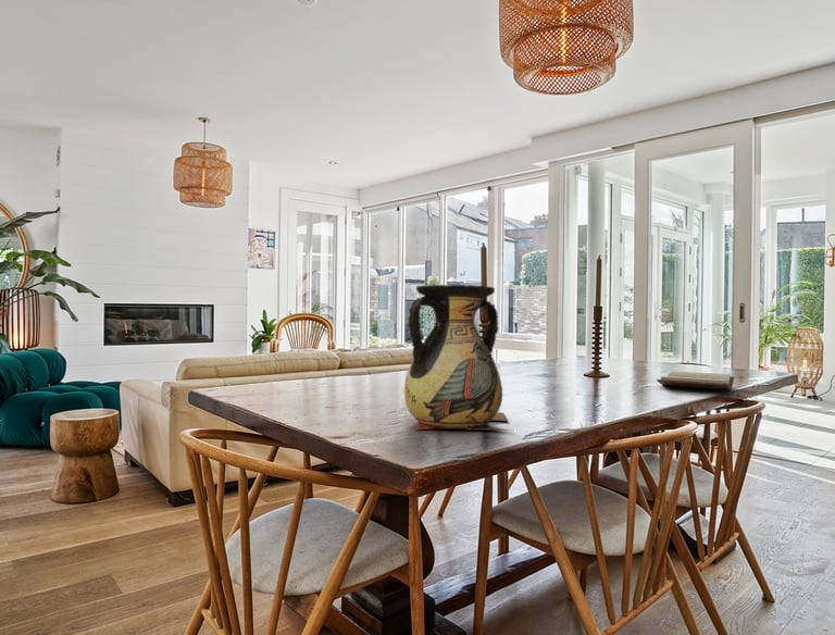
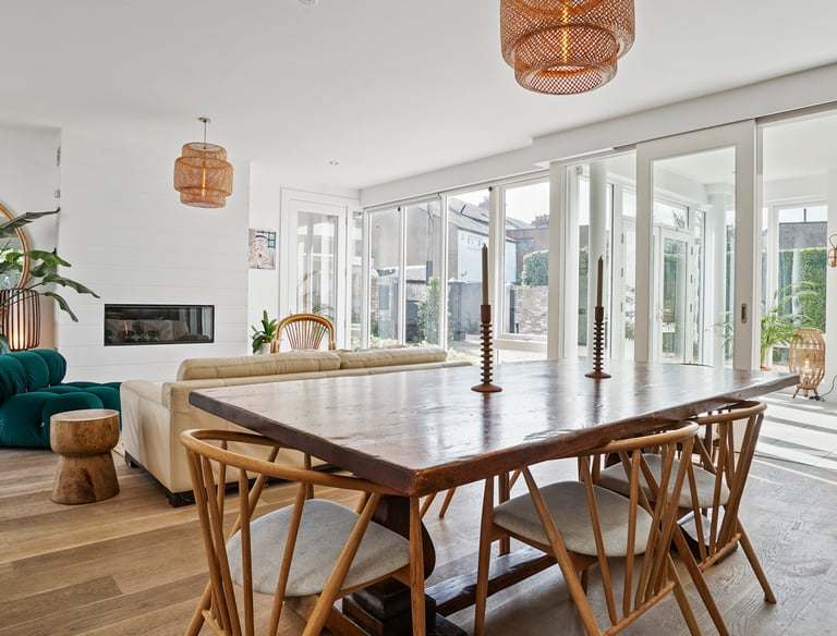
- vase [403,284,513,432]
- paperback book [656,370,735,391]
